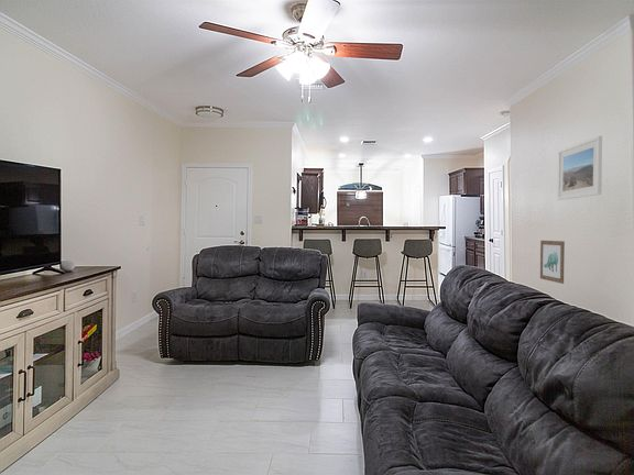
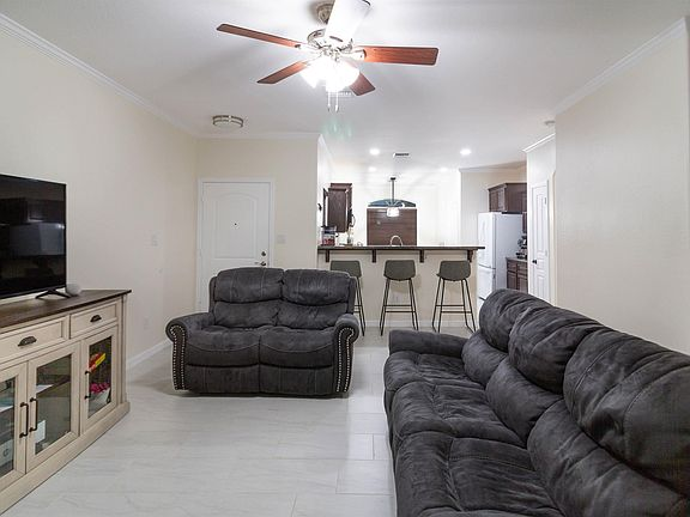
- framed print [556,135,603,201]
- wall art [539,240,566,285]
